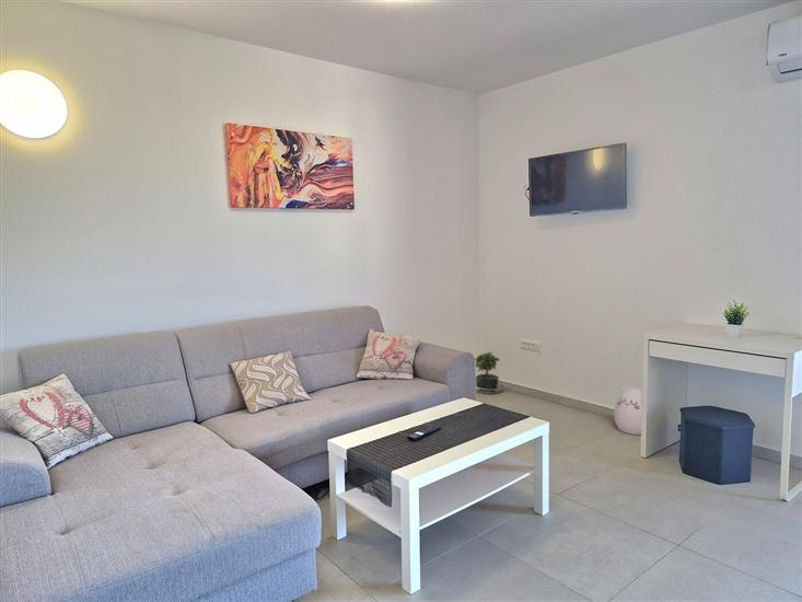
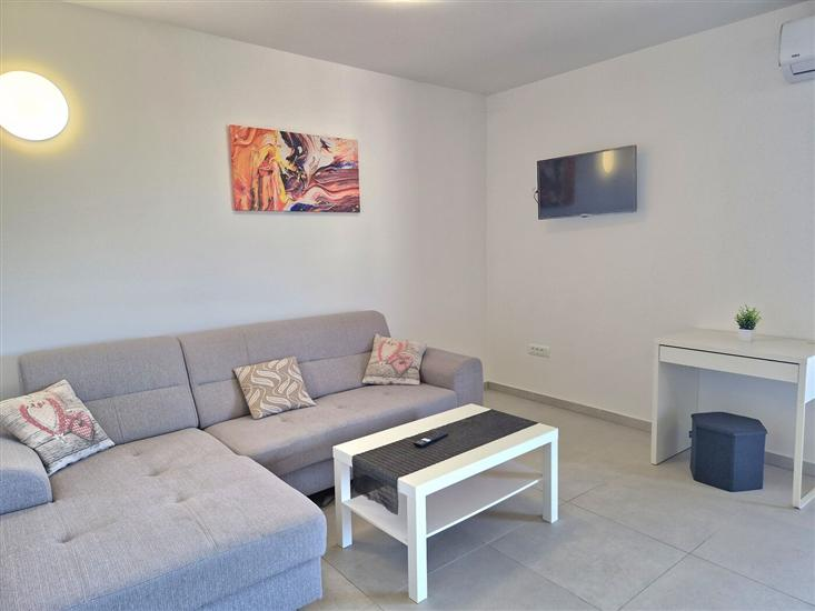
- plush toy [613,383,642,436]
- potted plant [474,350,505,395]
